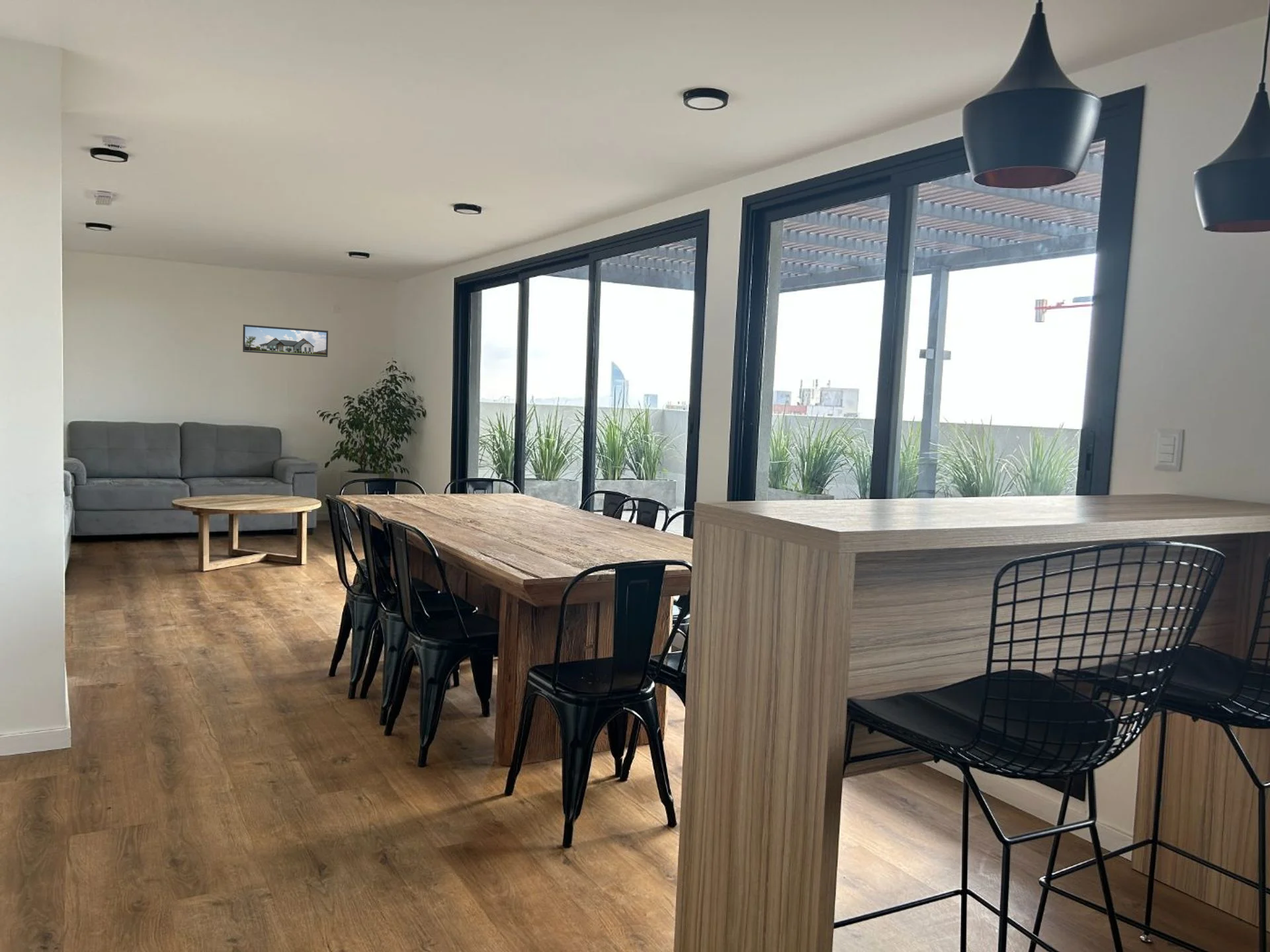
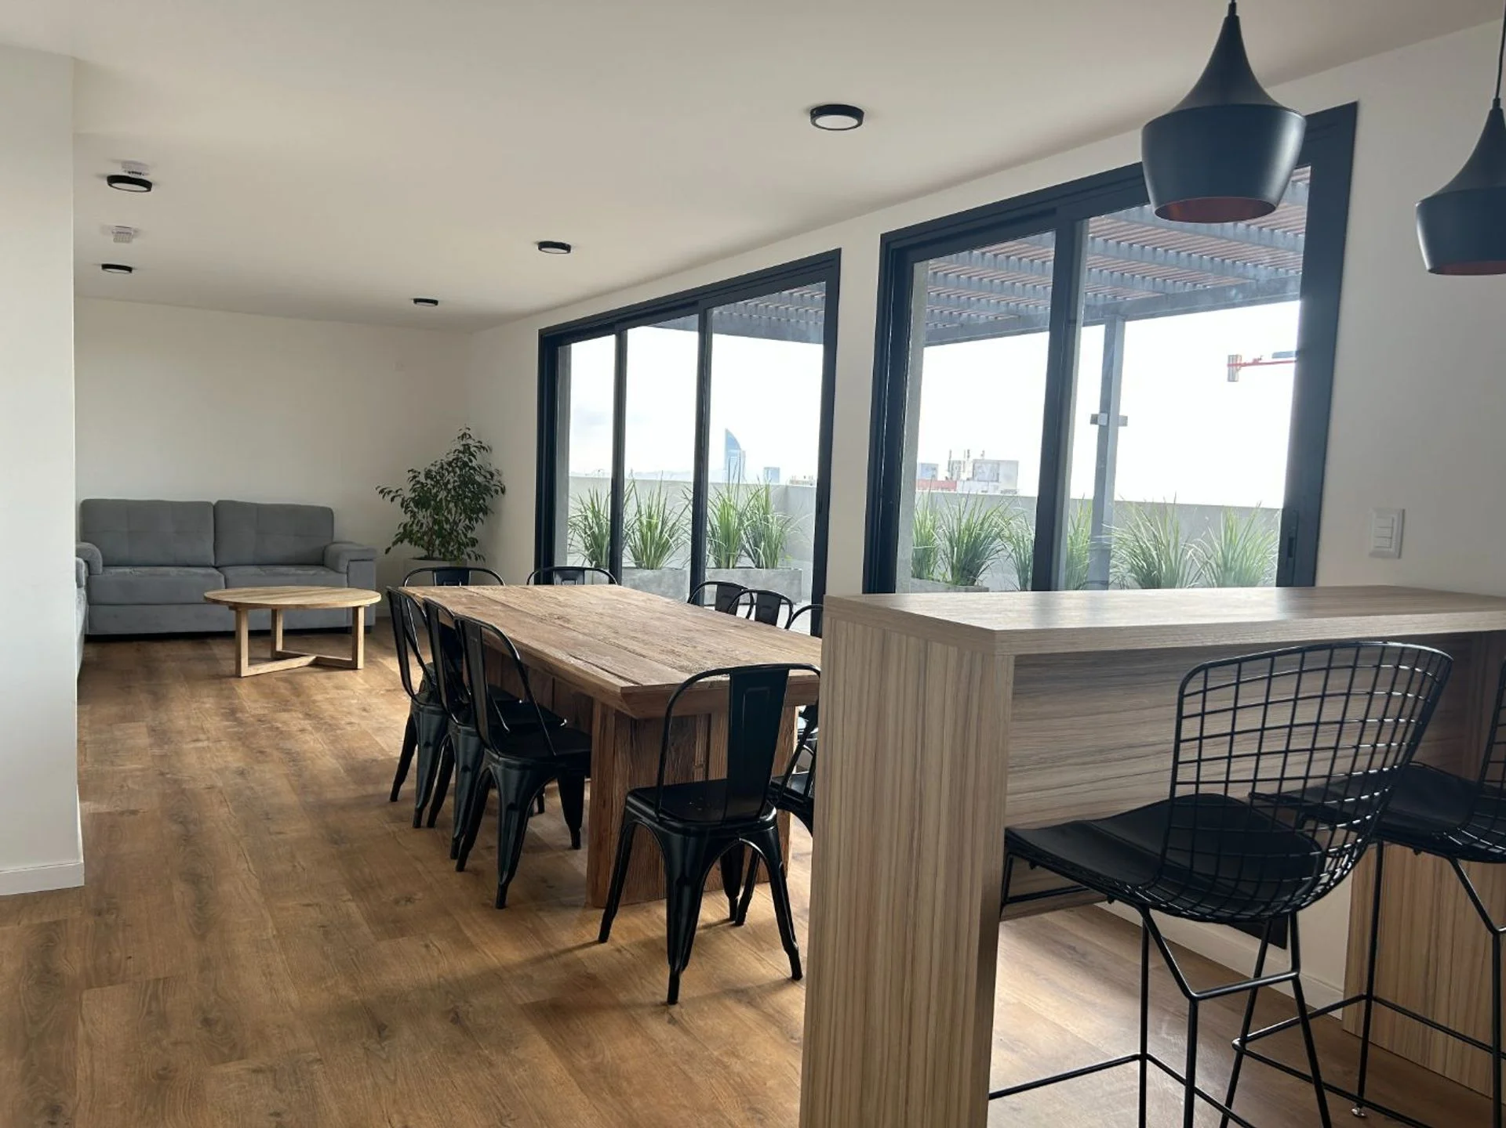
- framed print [242,324,329,358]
